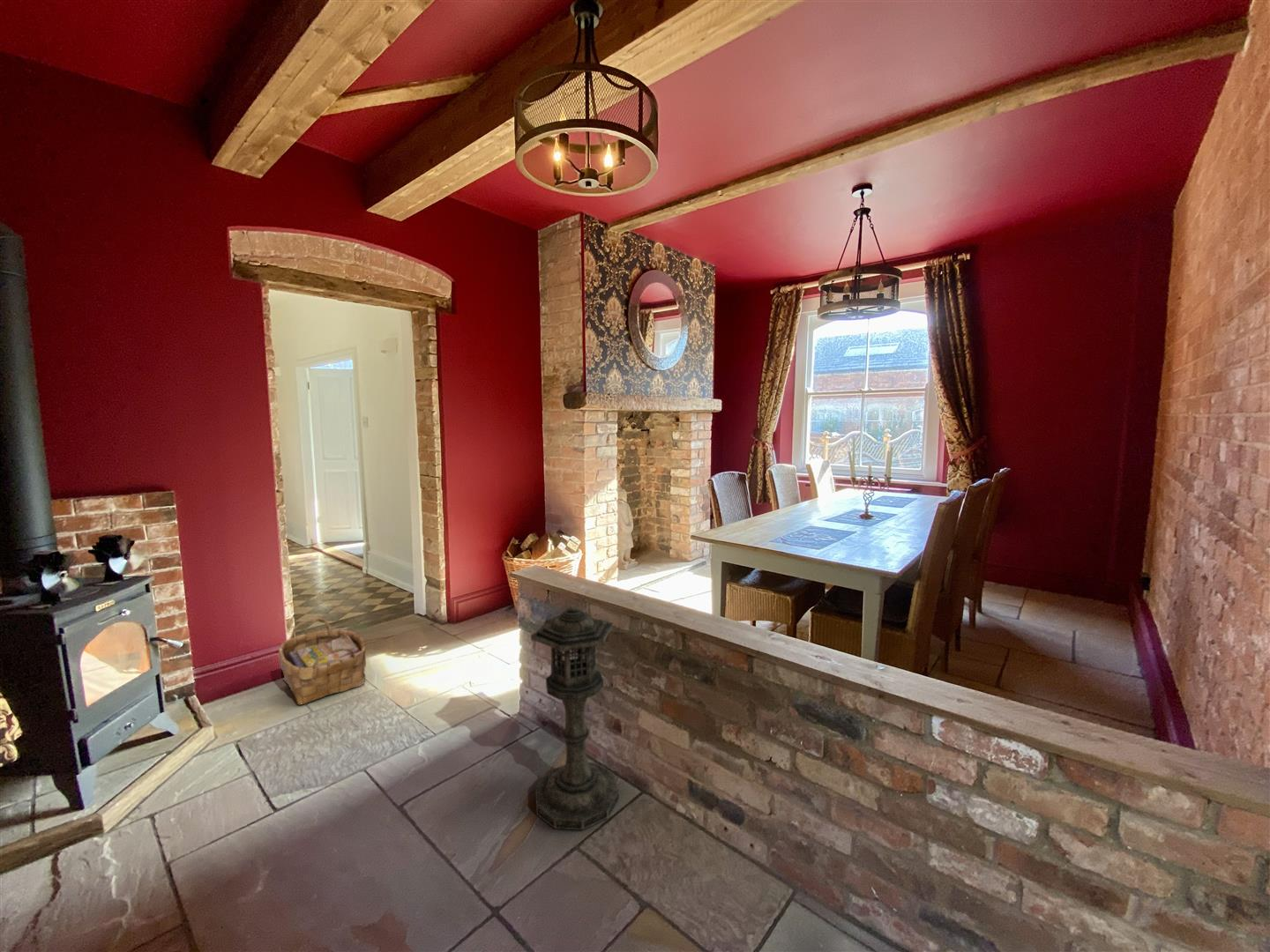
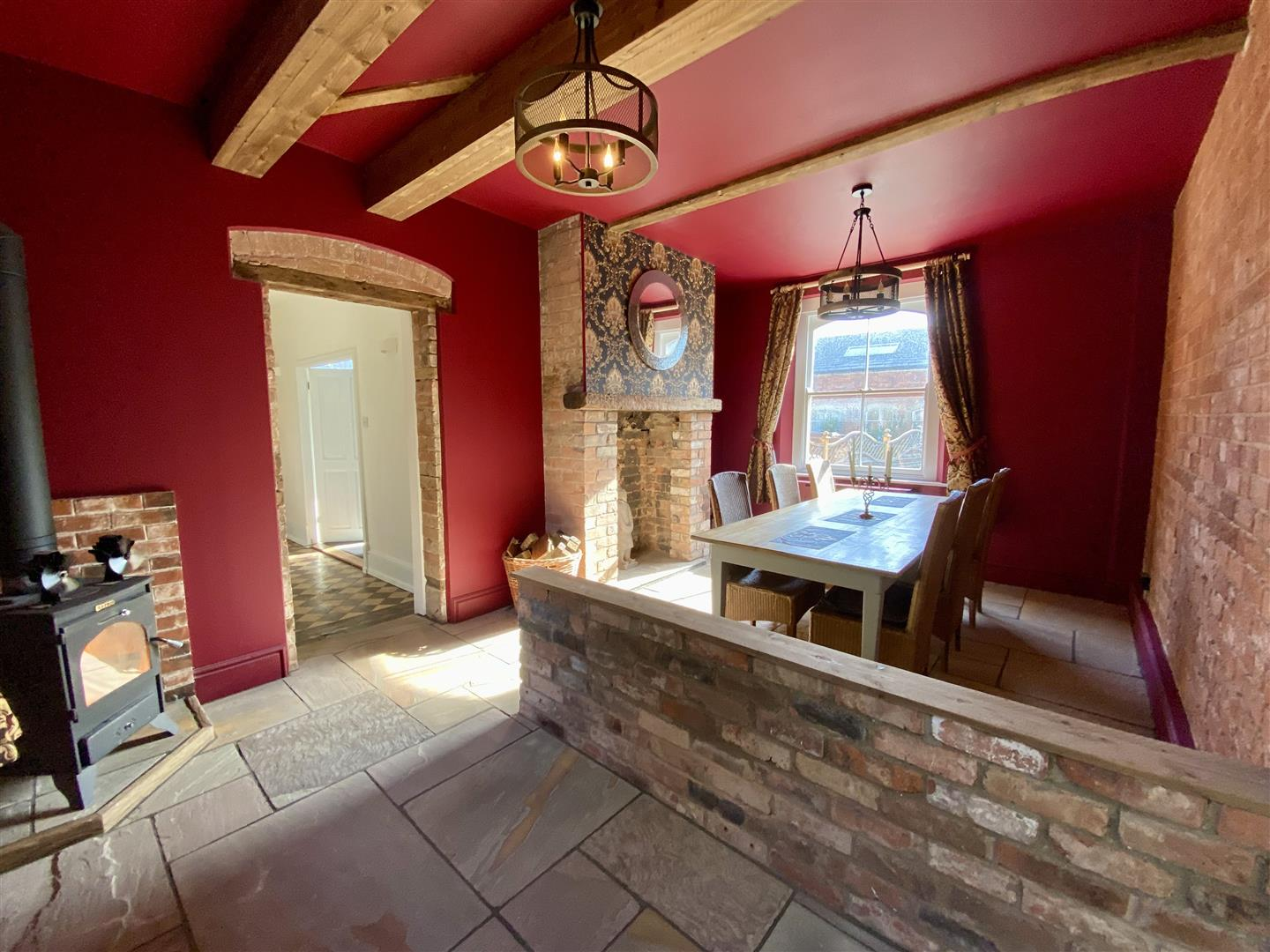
- lantern [530,604,620,830]
- woven basket [278,617,367,705]
